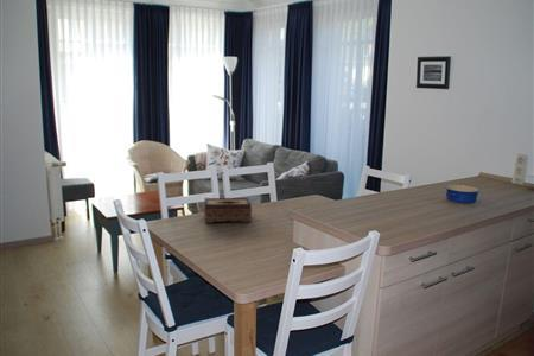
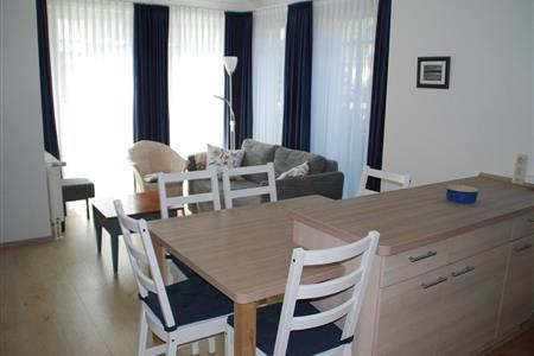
- tissue box [203,197,253,224]
